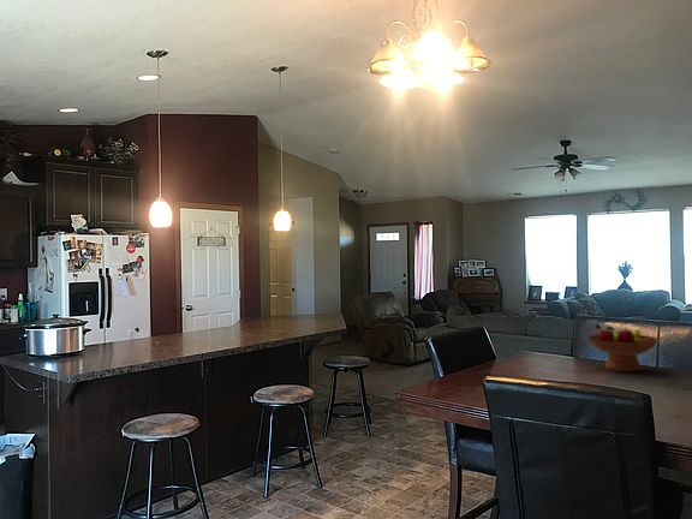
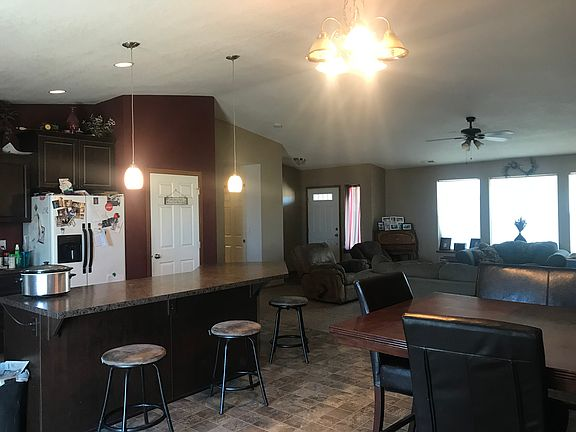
- fruit bowl [586,323,660,372]
